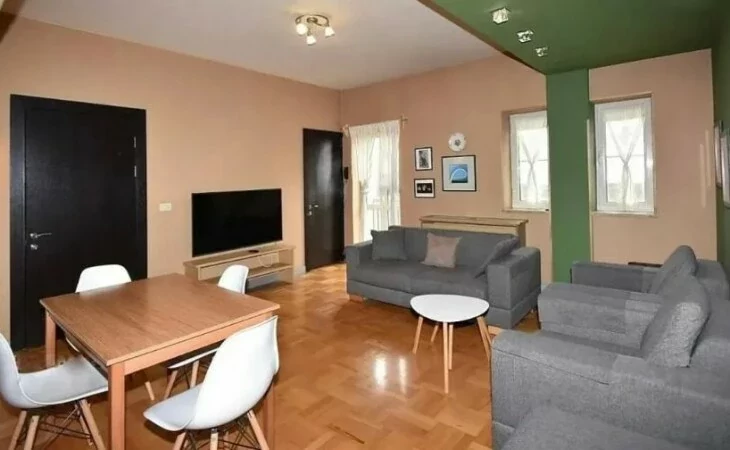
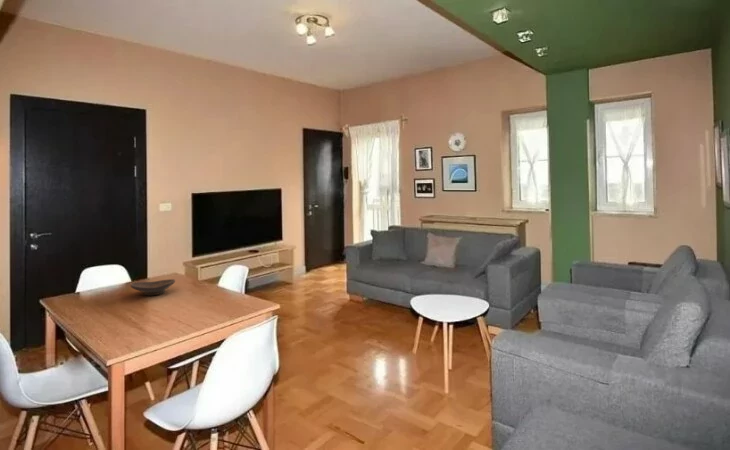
+ decorative bowl [129,278,176,296]
